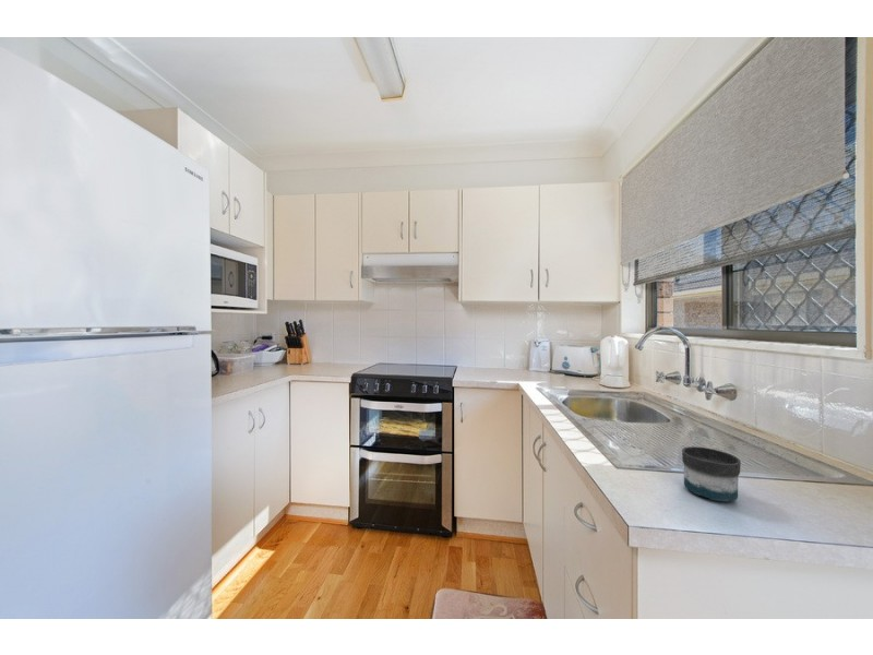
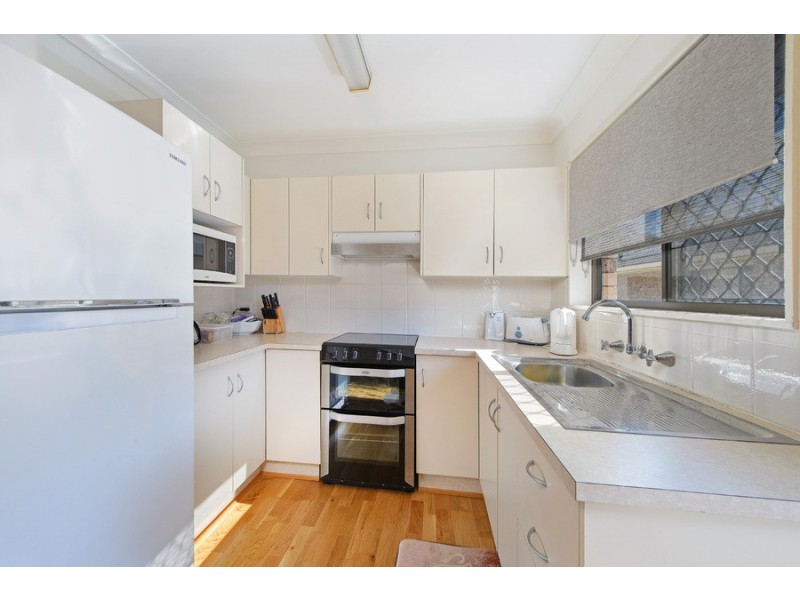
- mug [681,445,742,503]
